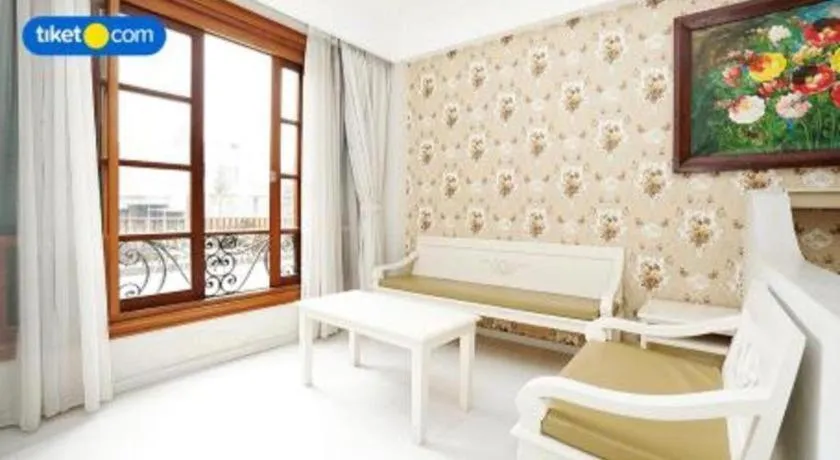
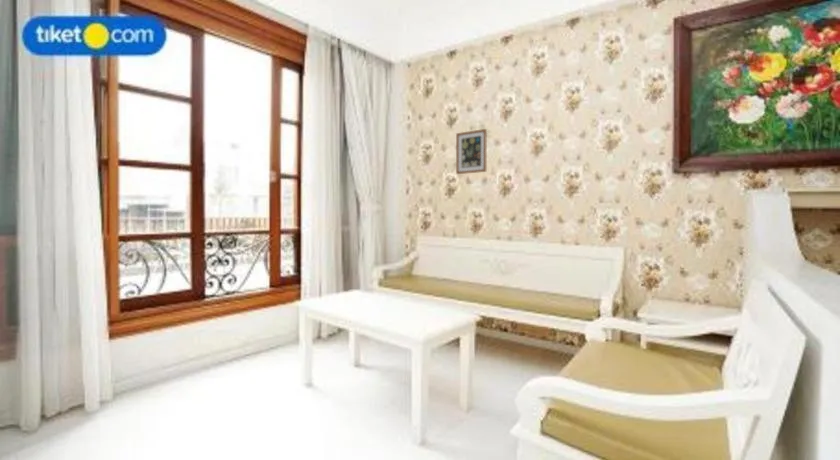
+ wall art [455,128,488,175]
